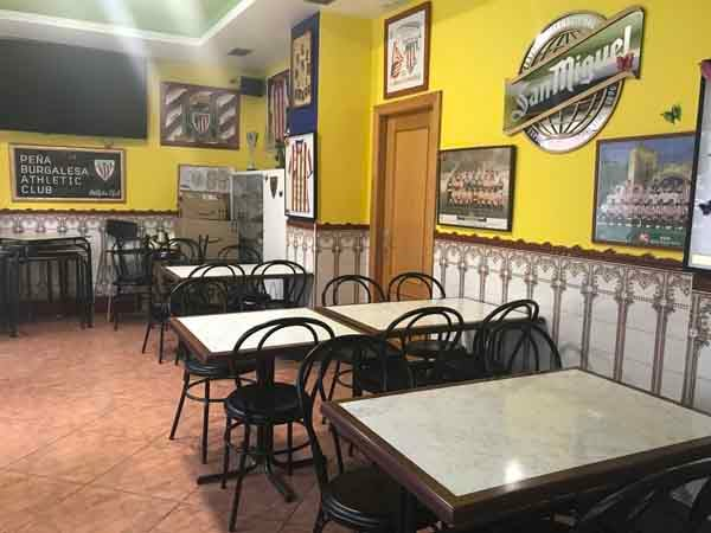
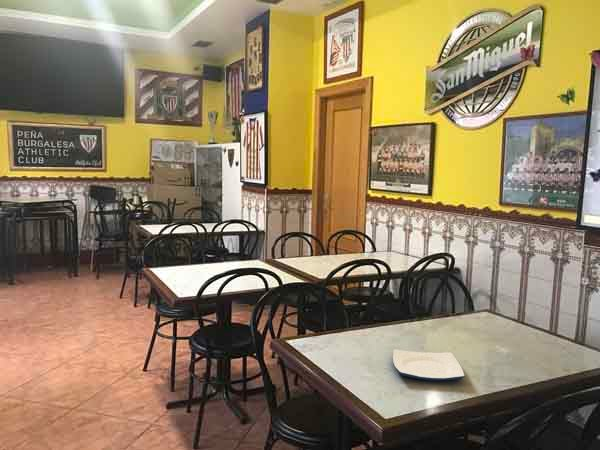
+ plate [392,349,465,382]
